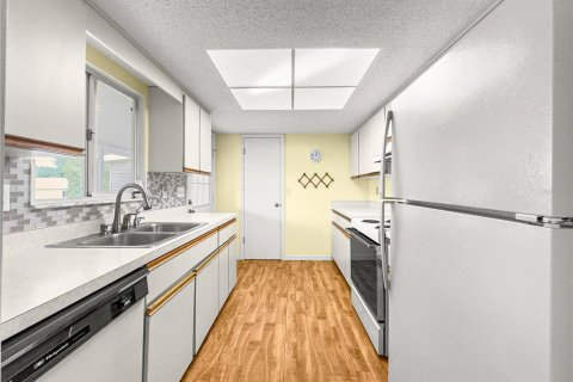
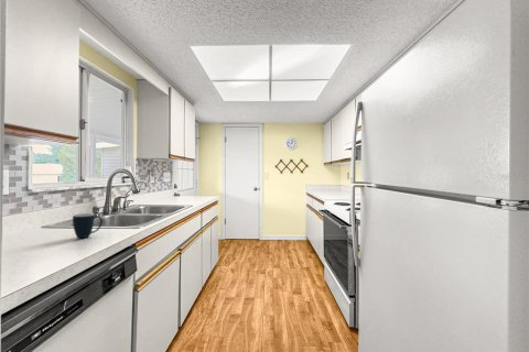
+ mug [72,212,104,239]
